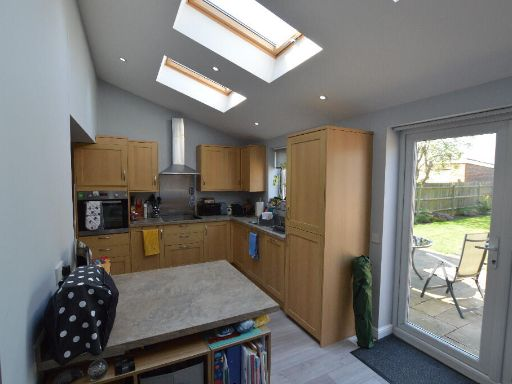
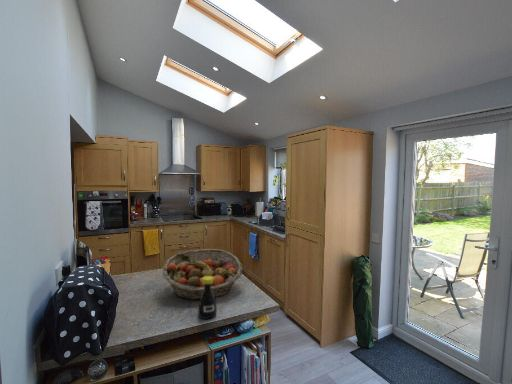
+ bottle [197,276,218,320]
+ fruit basket [162,248,243,301]
